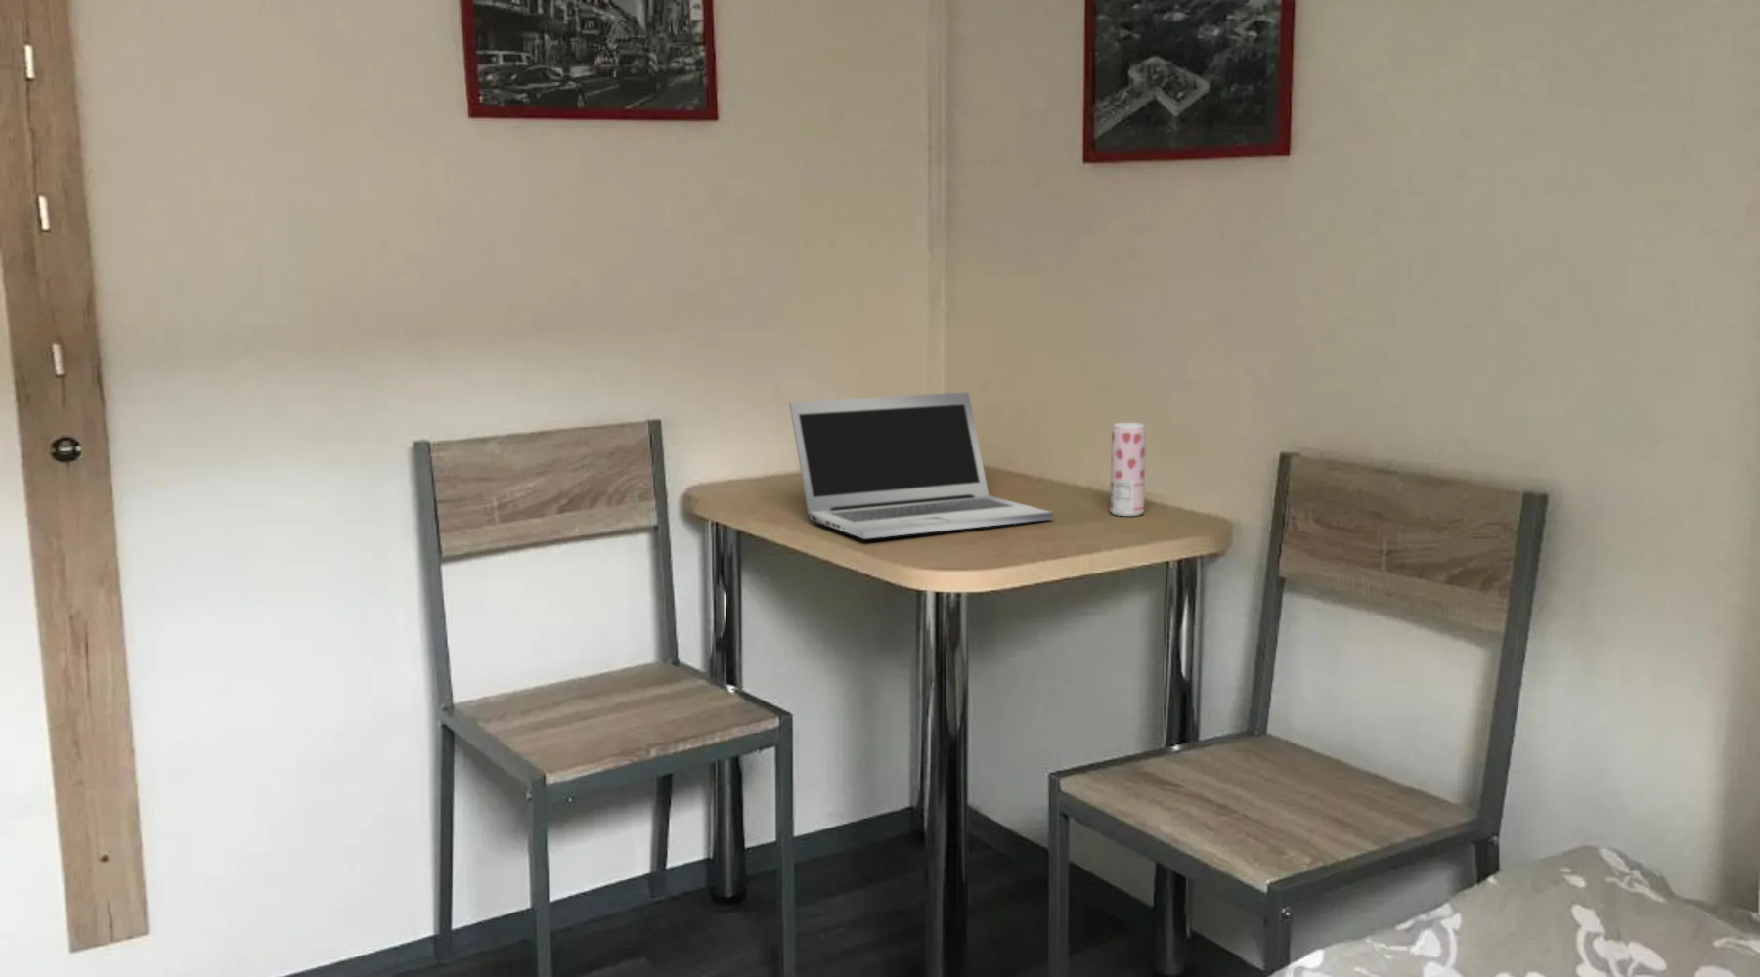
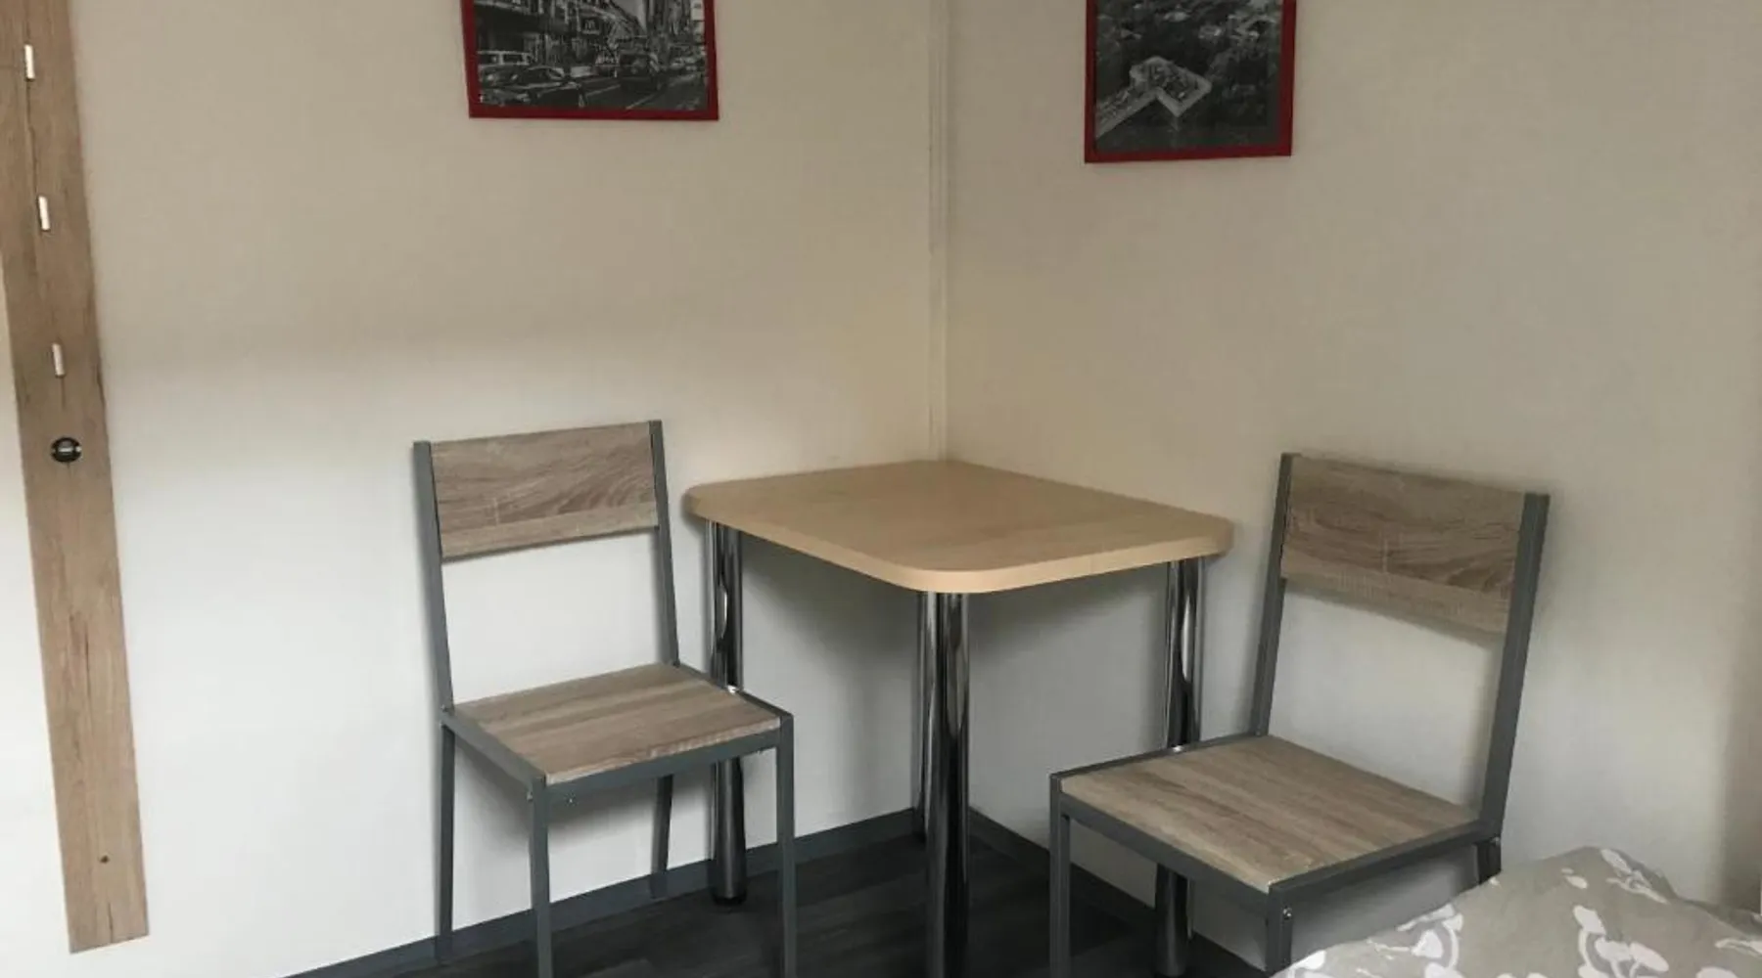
- beverage can [1109,422,1147,517]
- laptop [789,391,1055,540]
